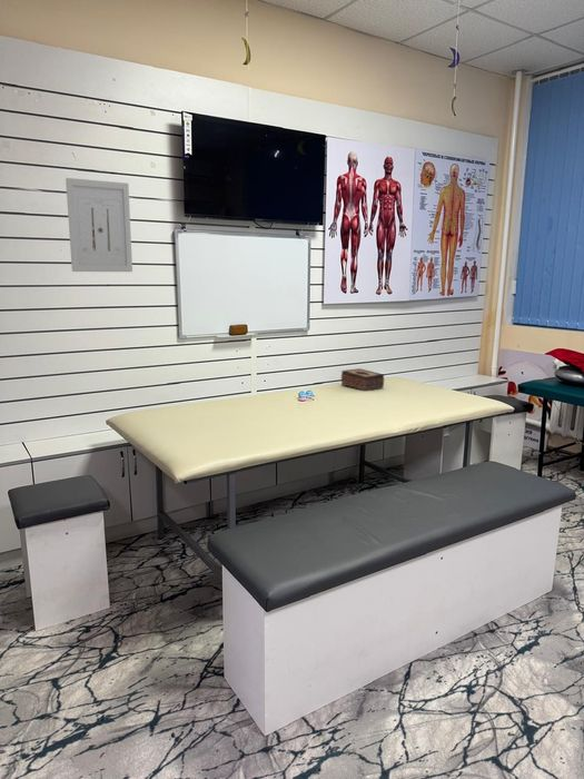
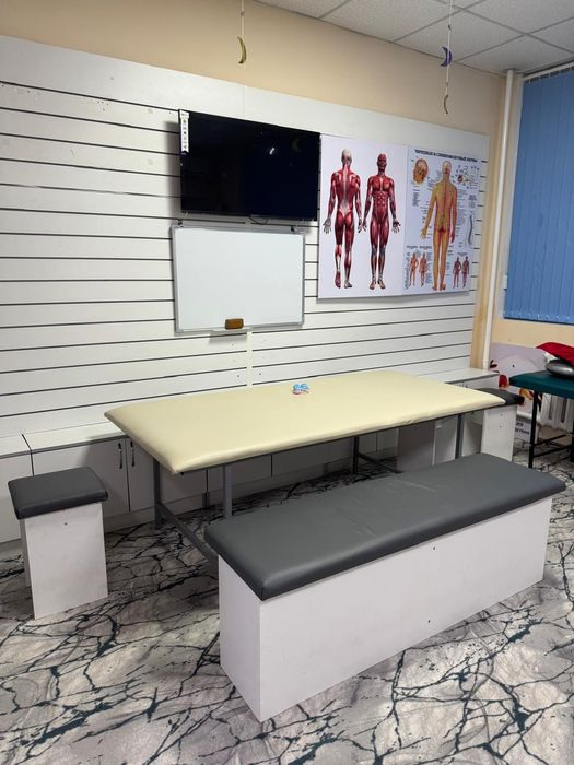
- tissue box [340,367,385,392]
- wall art [65,177,133,273]
